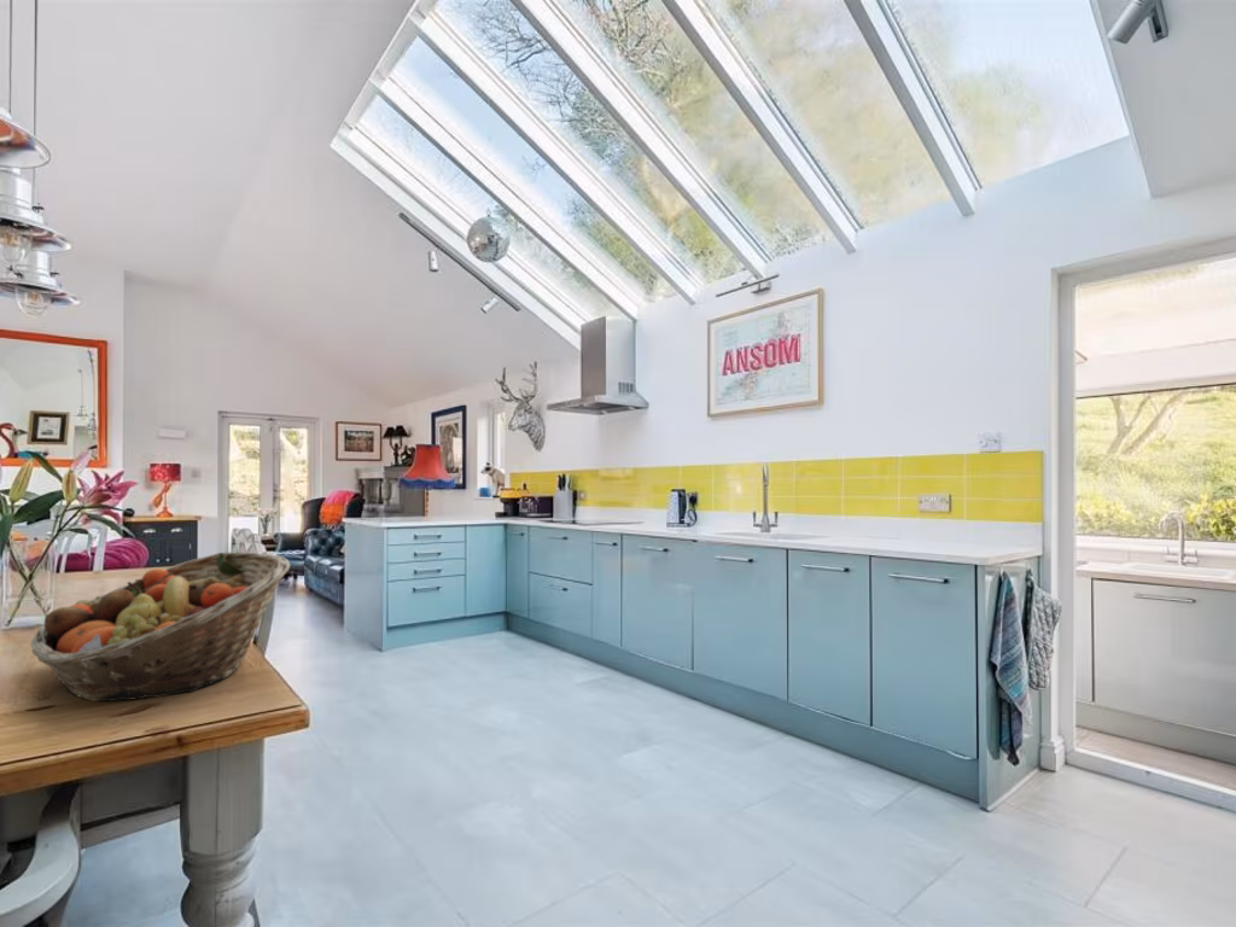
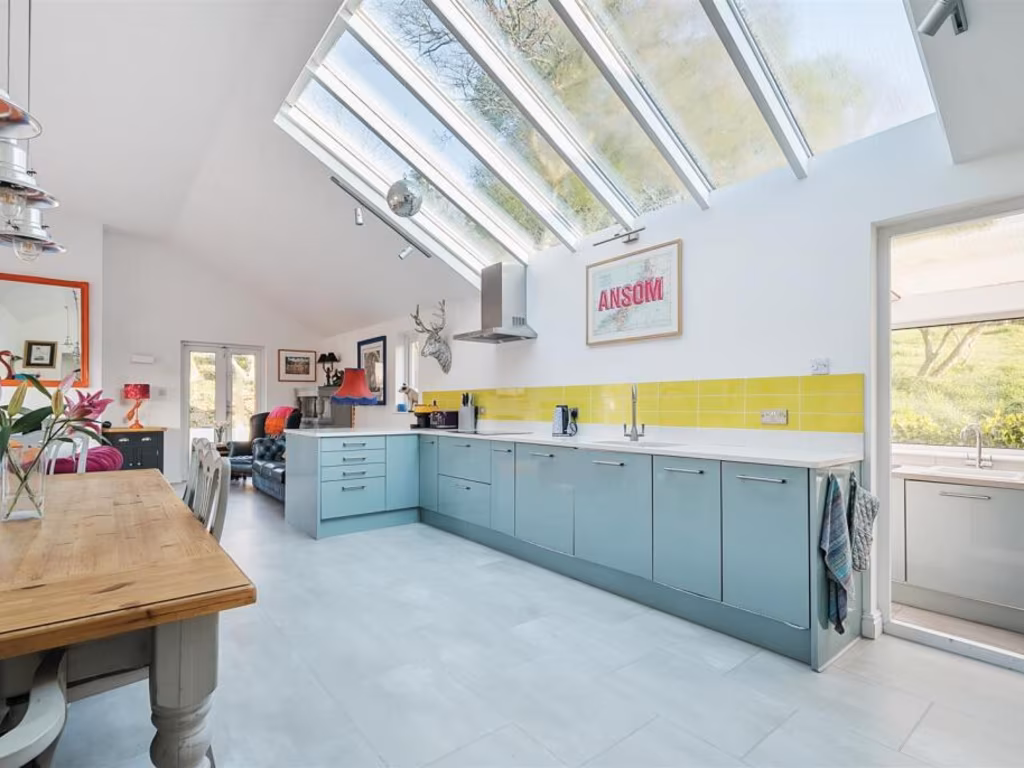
- fruit basket [29,550,291,702]
